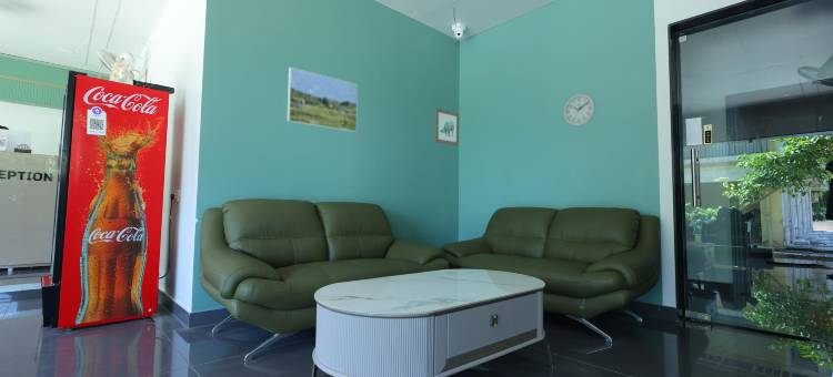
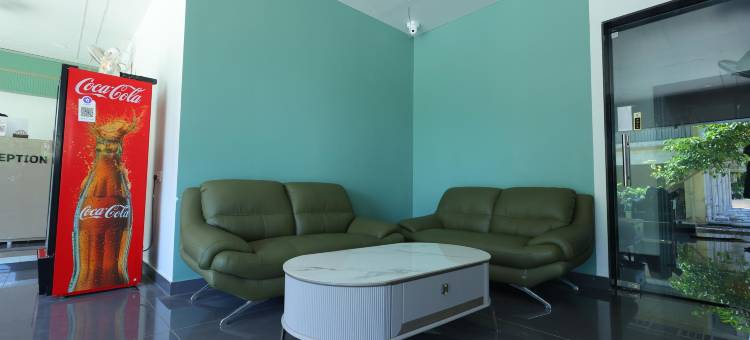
- wall art [434,108,460,147]
- wall clock [563,93,596,128]
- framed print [287,65,359,133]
